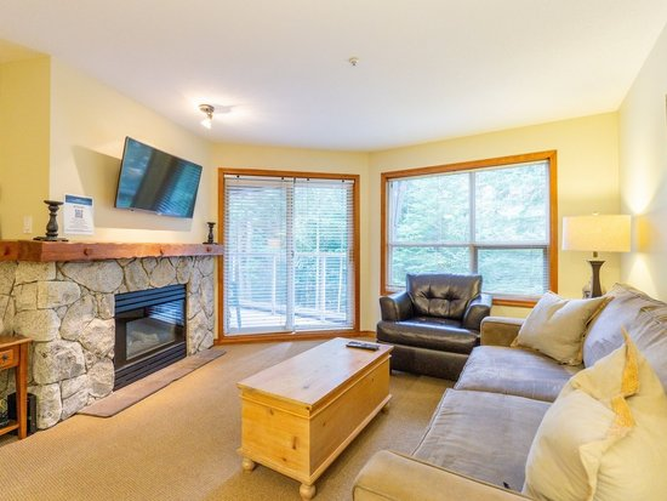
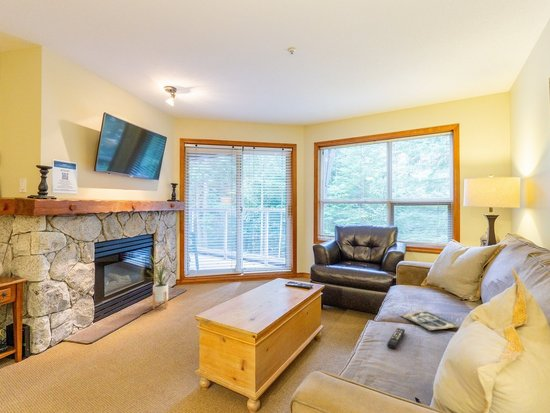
+ magazine [399,310,460,331]
+ house plant [144,251,175,310]
+ remote control [386,327,406,350]
